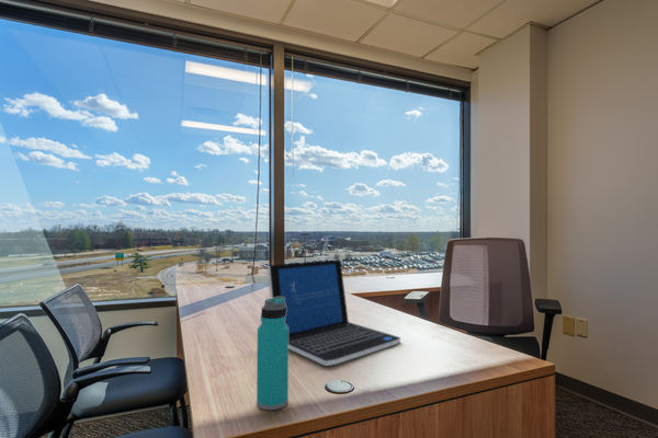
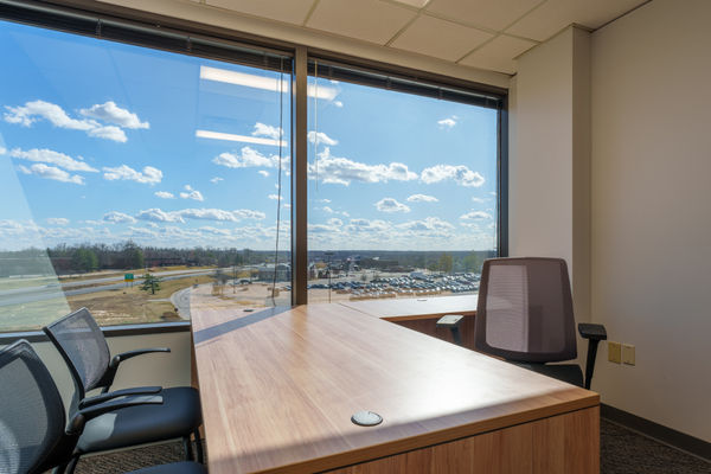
- water bottle [256,297,290,411]
- laptop [266,258,401,367]
